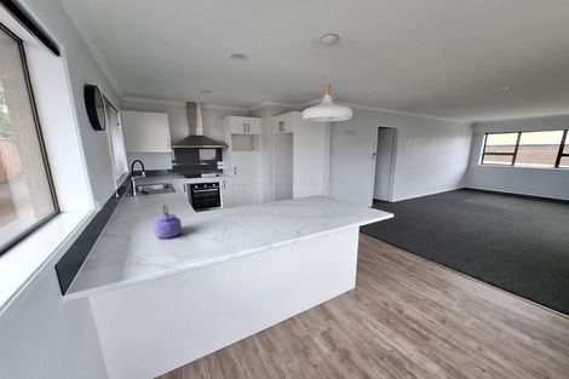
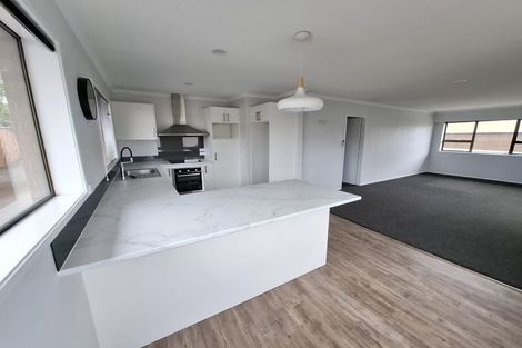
- kettle [153,203,183,240]
